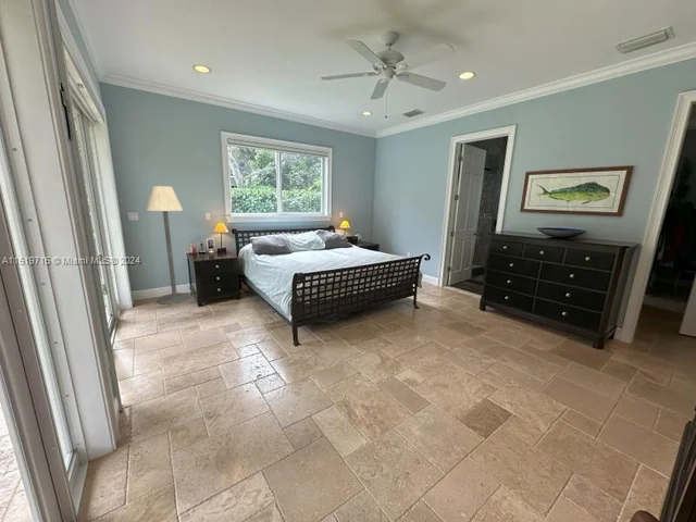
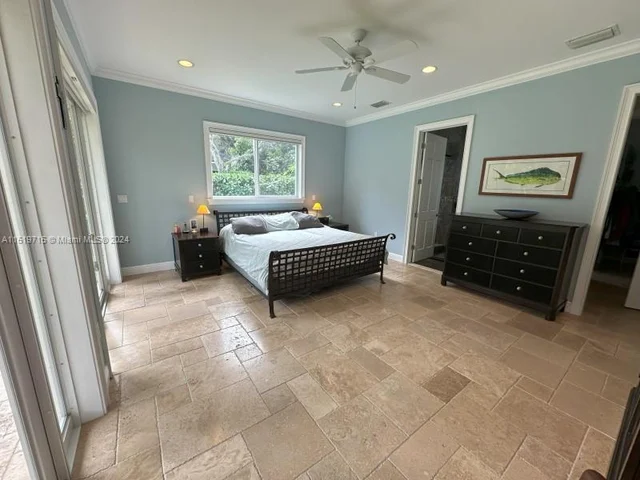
- floor lamp [146,185,191,304]
